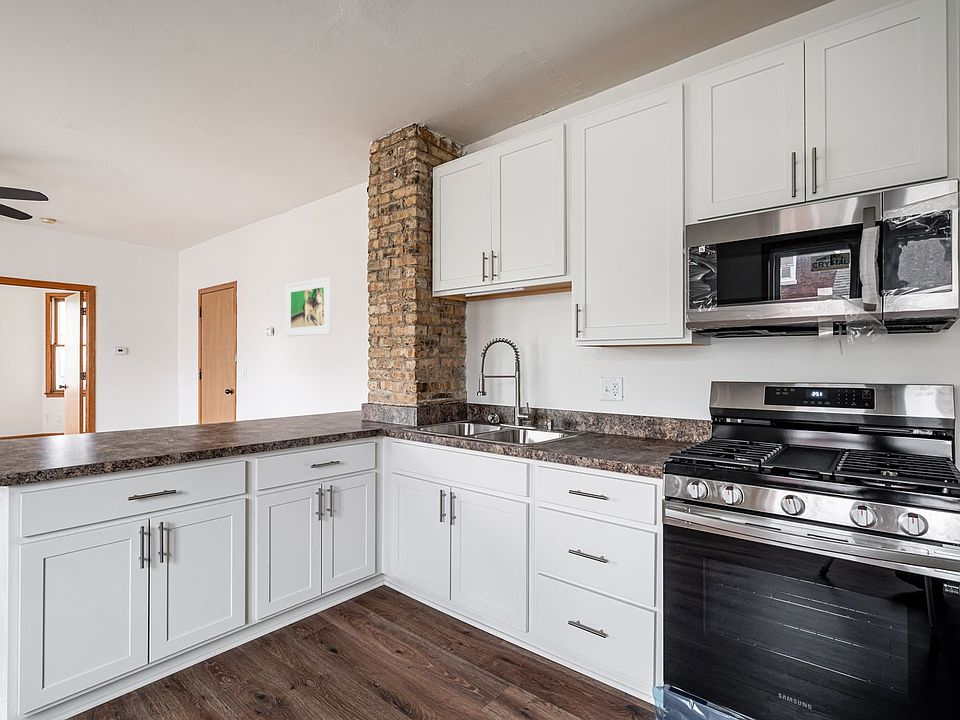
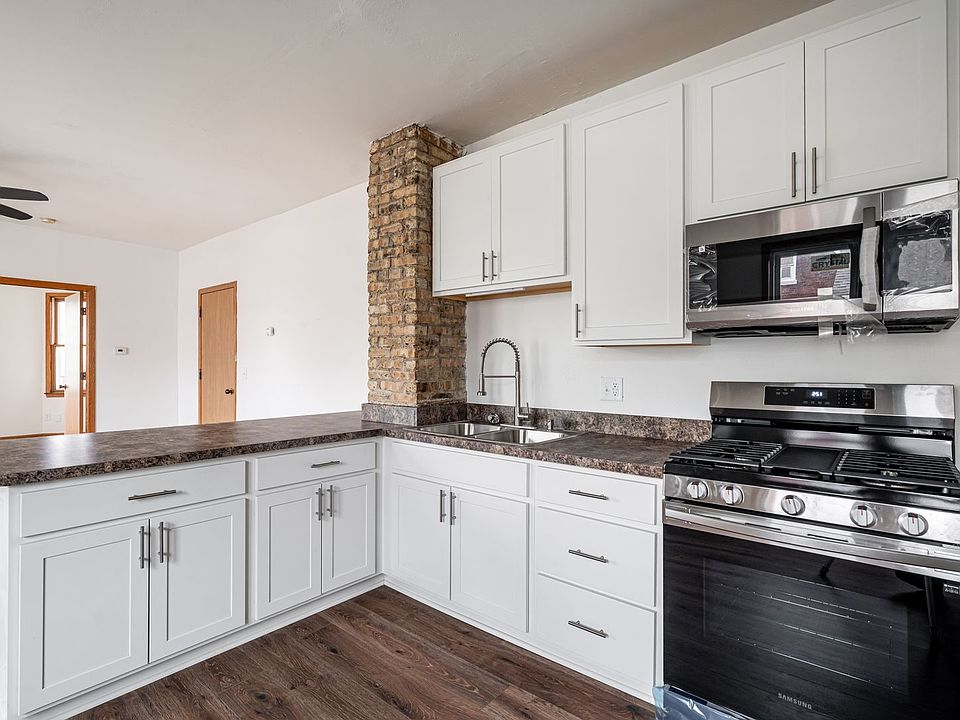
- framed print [285,276,332,338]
